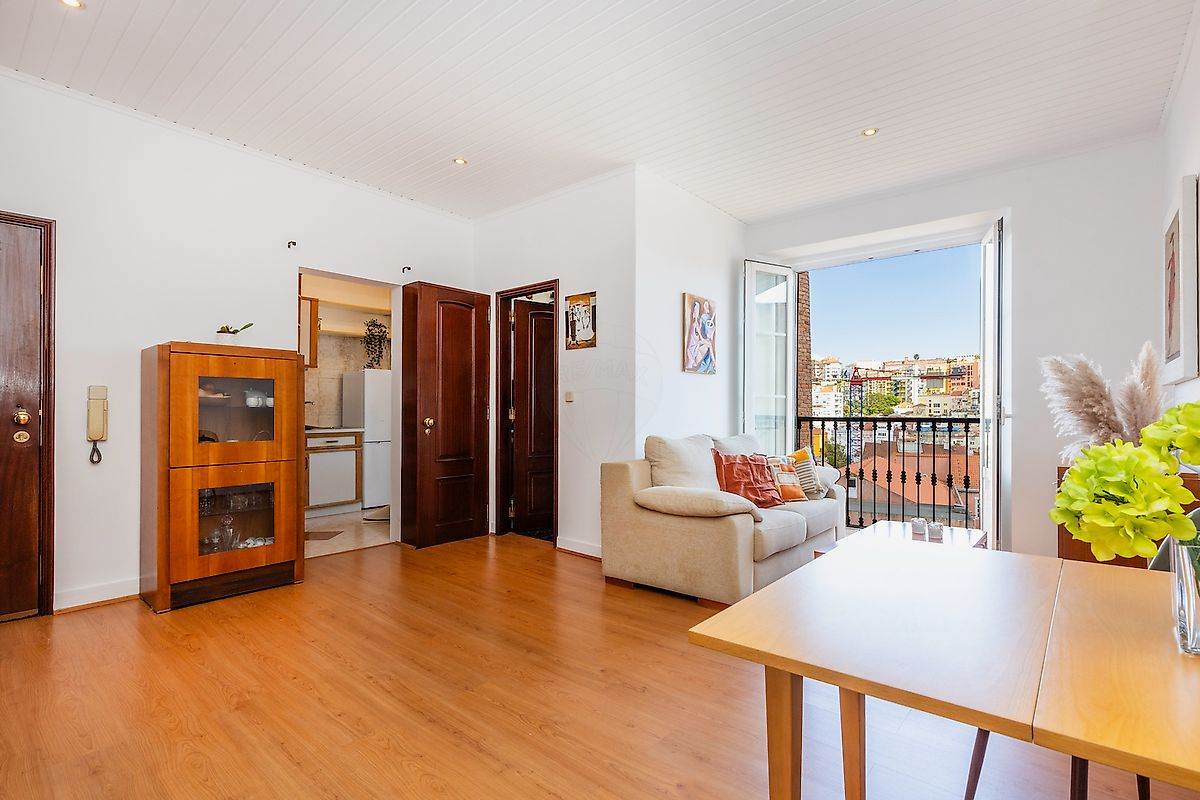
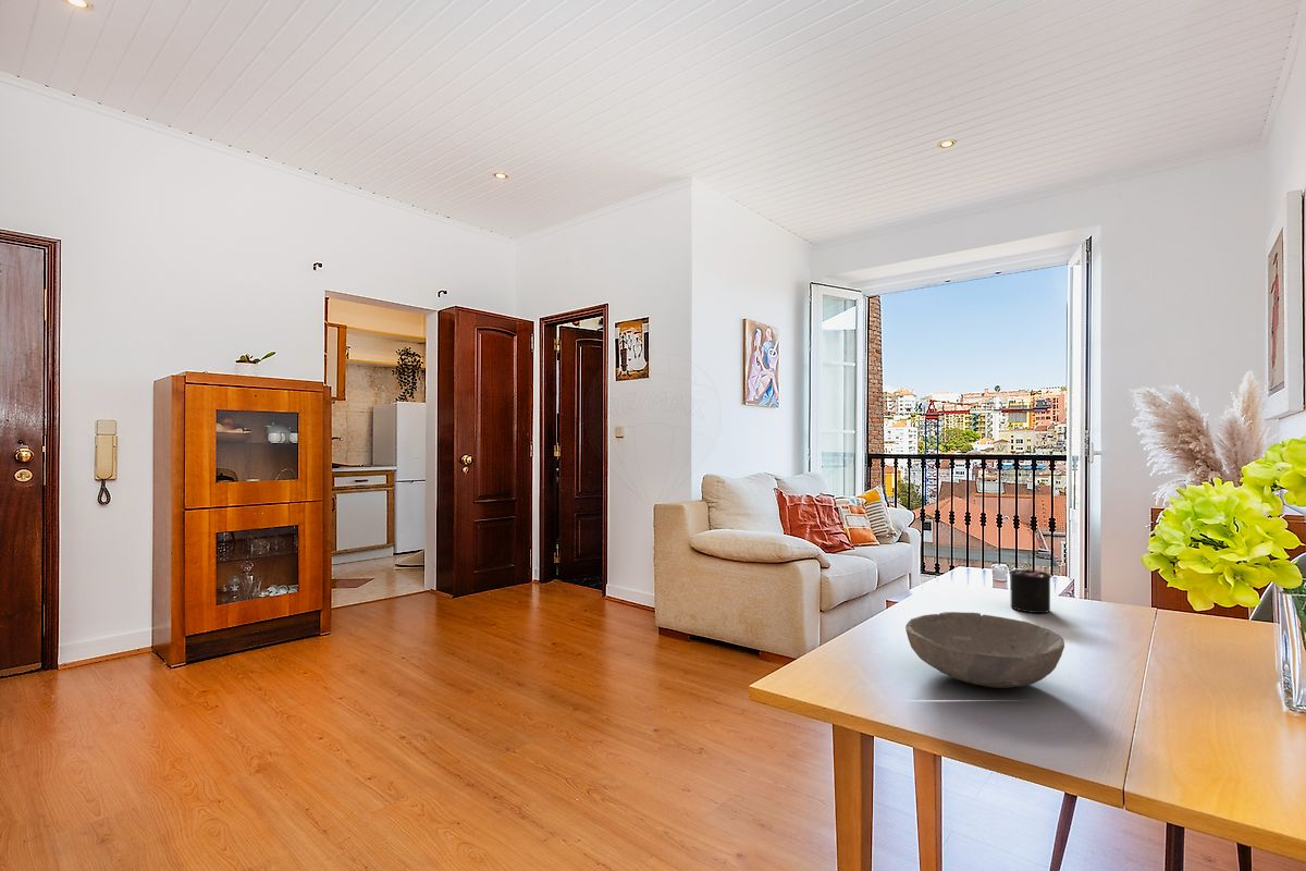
+ bowl [904,611,1065,689]
+ candle [1008,553,1054,614]
